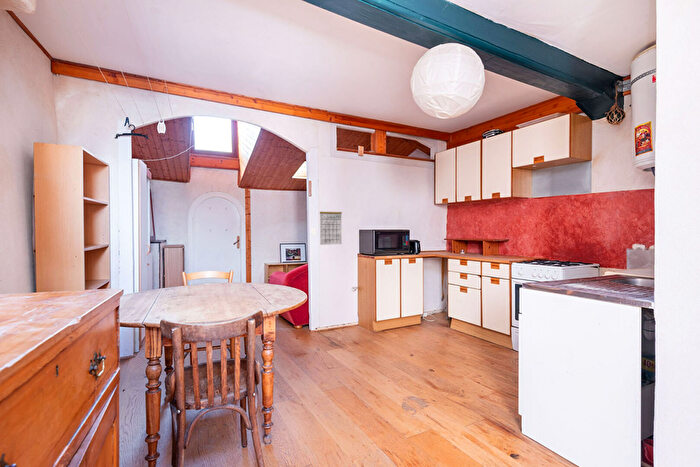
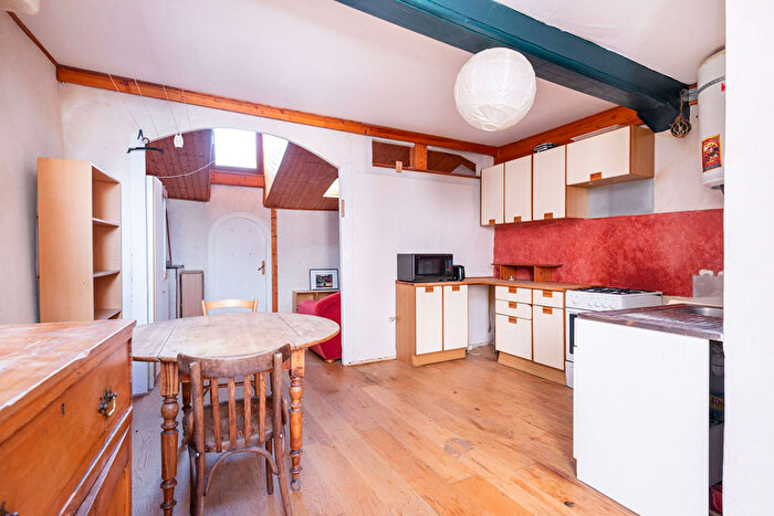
- calendar [319,207,343,246]
